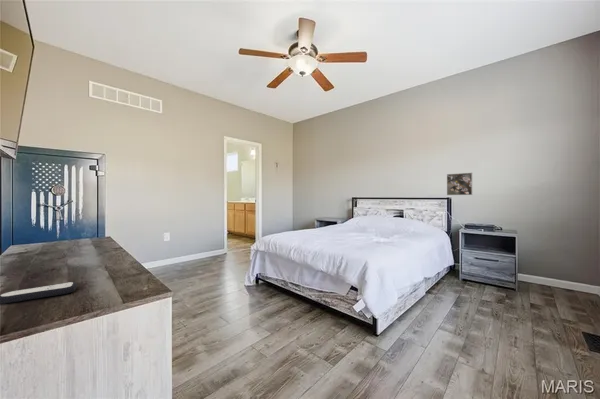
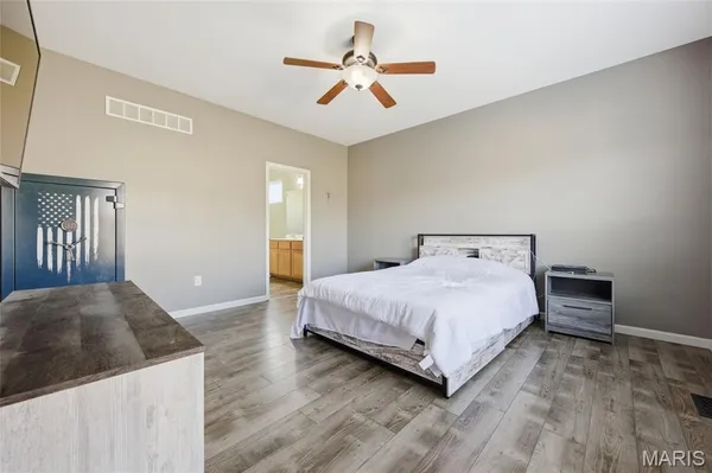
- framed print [446,172,473,196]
- remote control [0,281,78,305]
